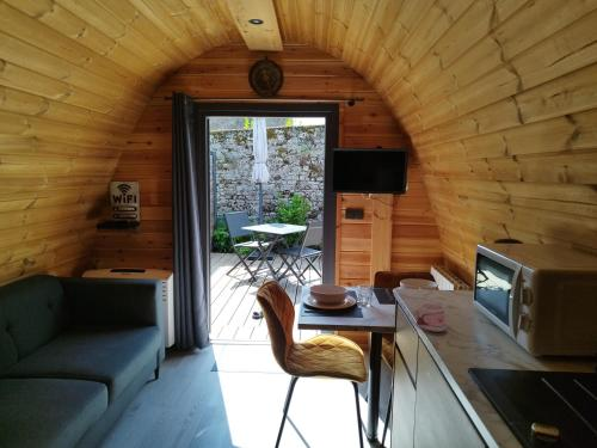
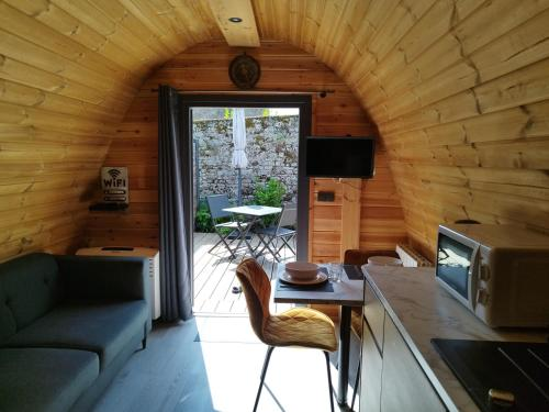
- mug [413,301,447,333]
